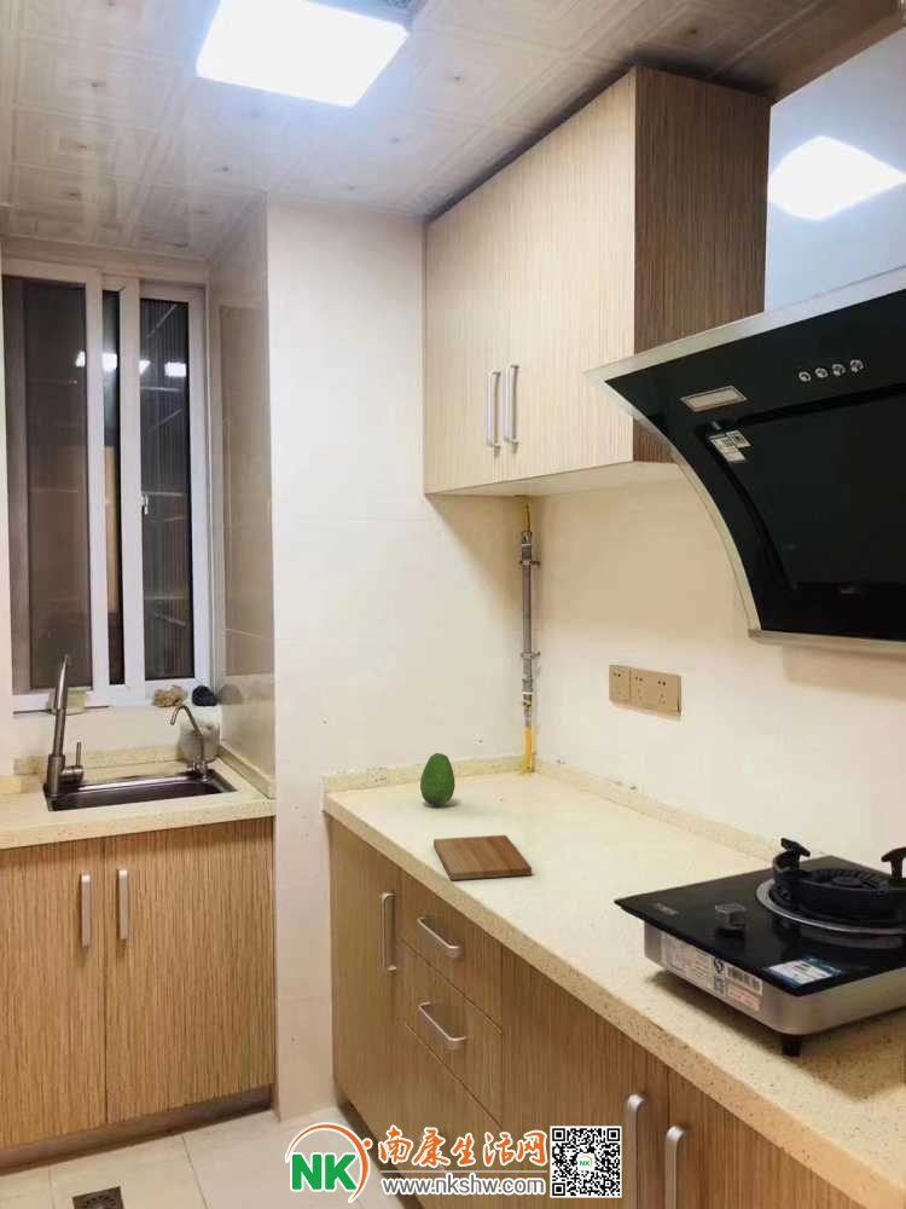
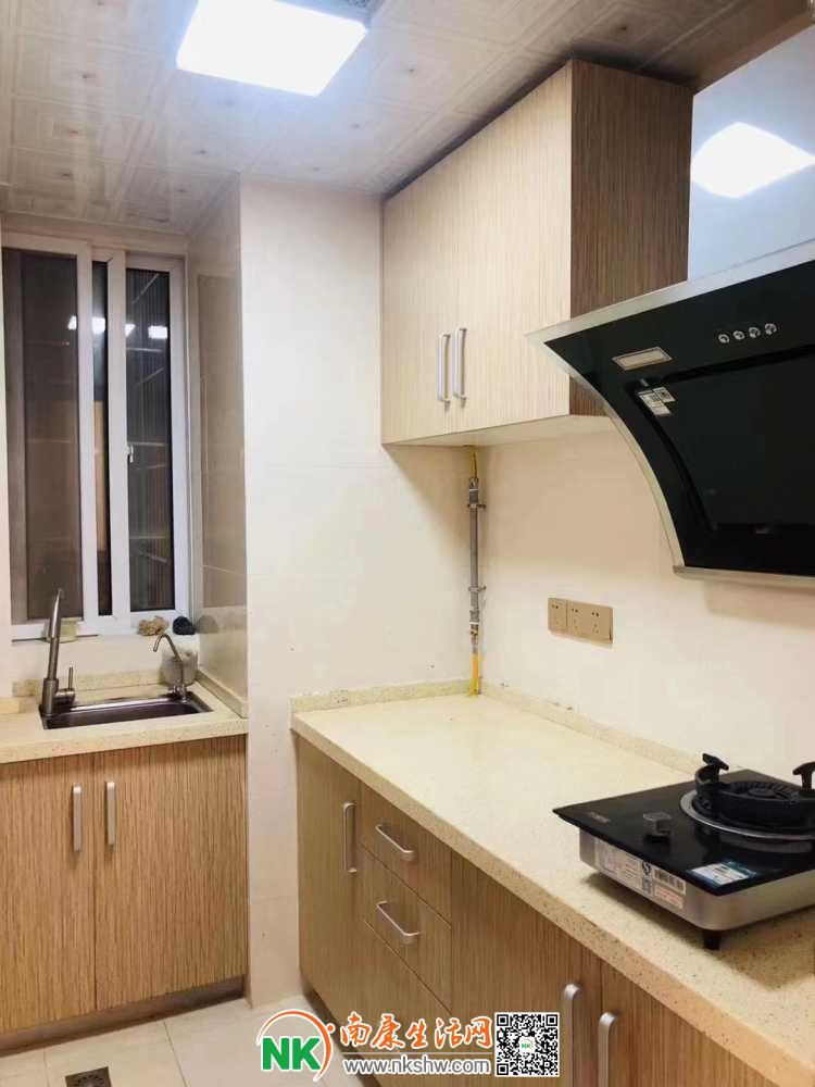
- cutting board [432,834,533,881]
- fruit [419,752,457,808]
